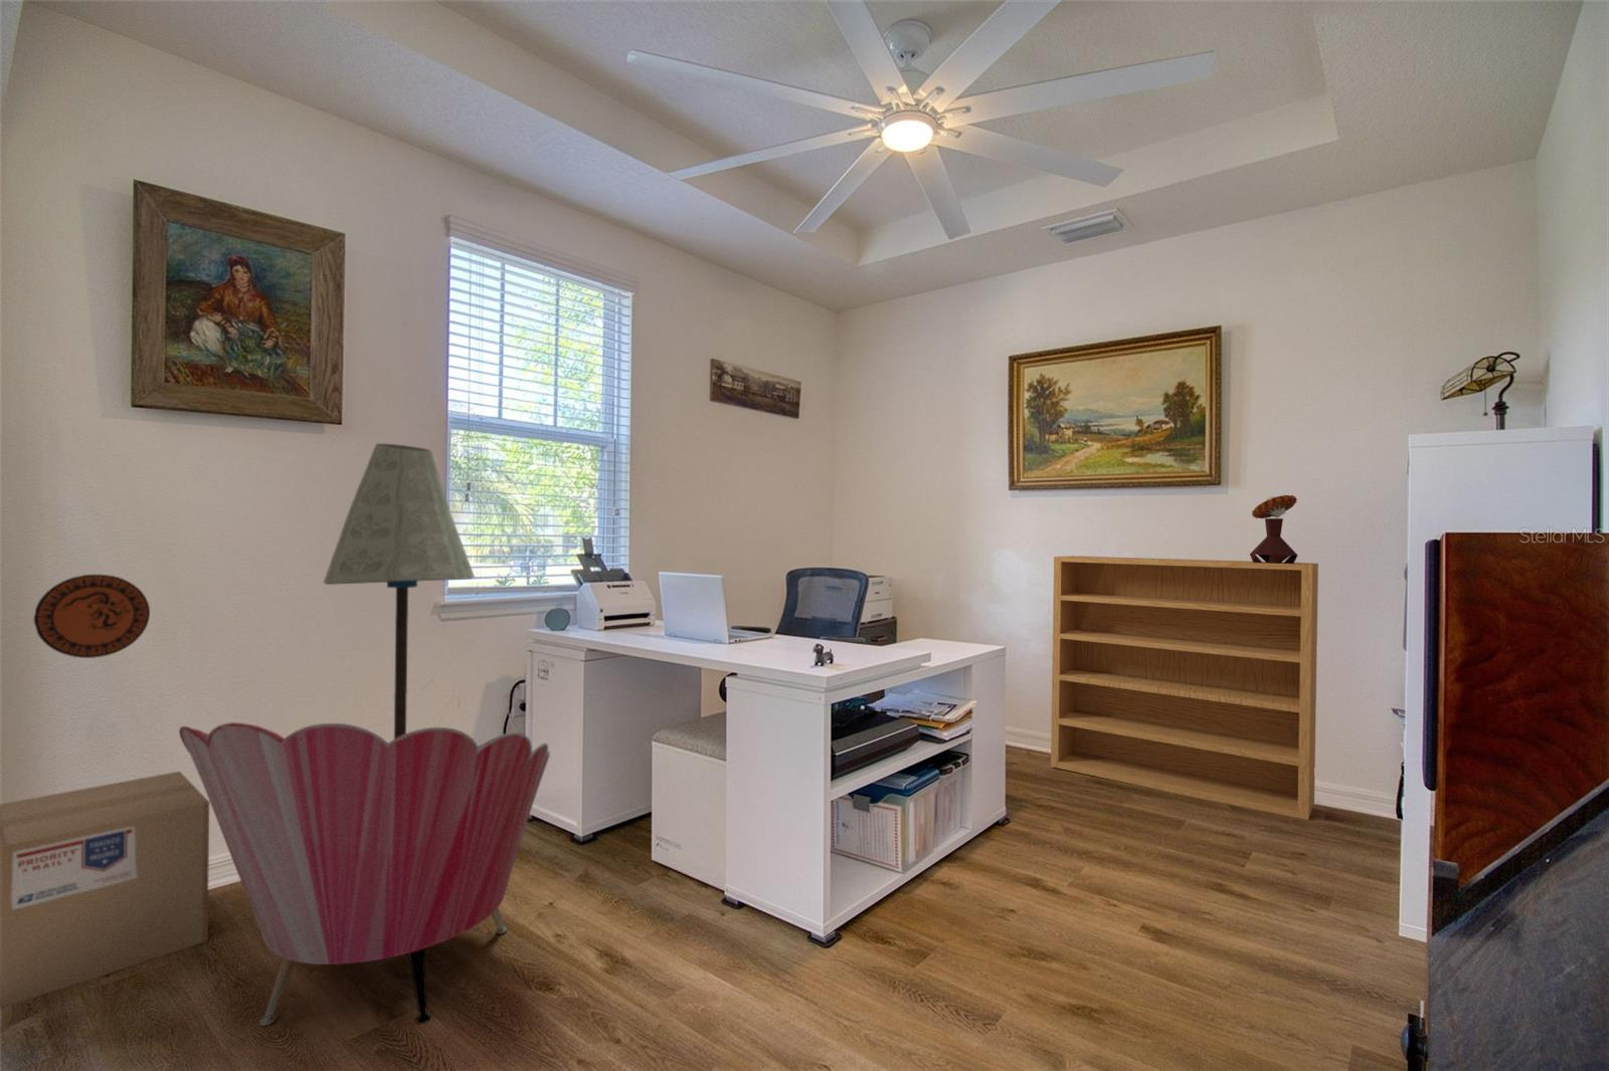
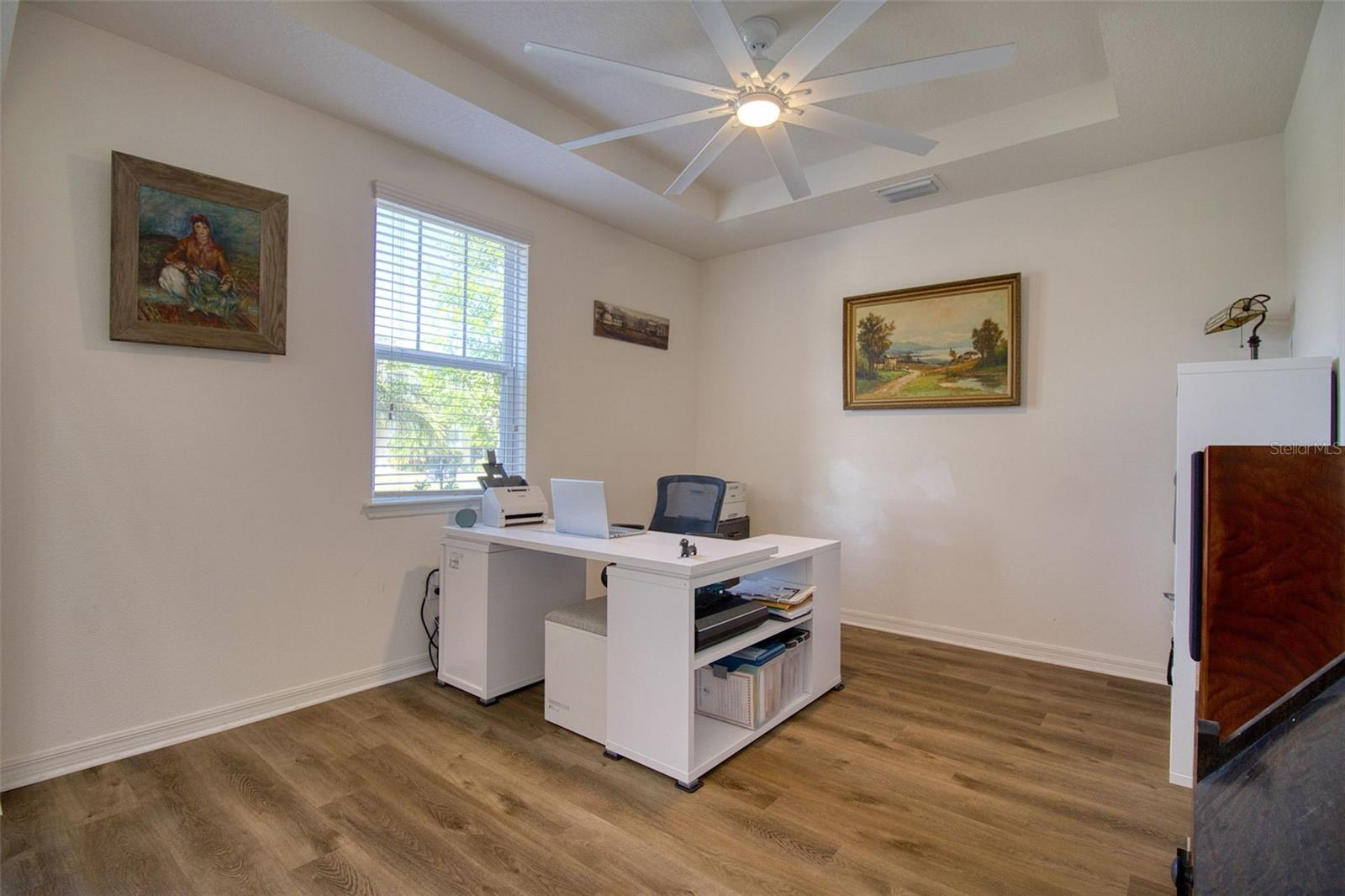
- floor lamp [322,442,476,740]
- mushroom [1249,495,1298,564]
- cardboard box [0,771,211,1010]
- armchair [178,721,551,1027]
- decorative plate [33,574,151,659]
- bookcase [1050,555,1319,821]
